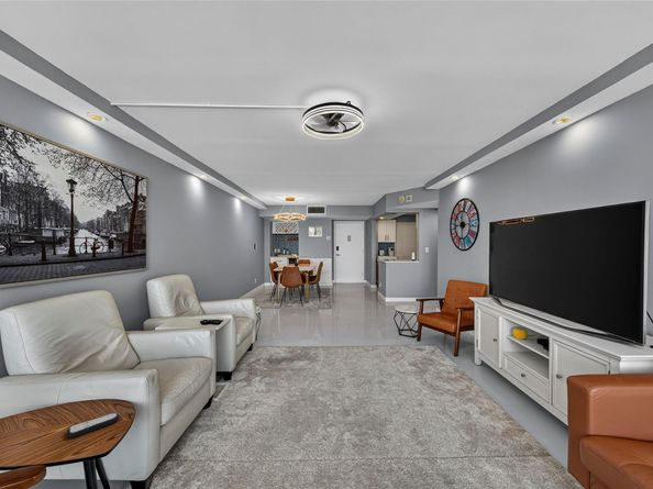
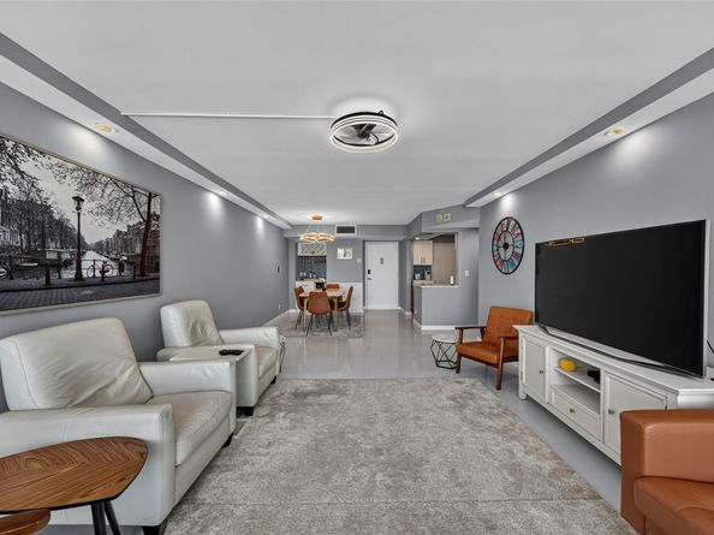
- remote control [66,412,120,438]
